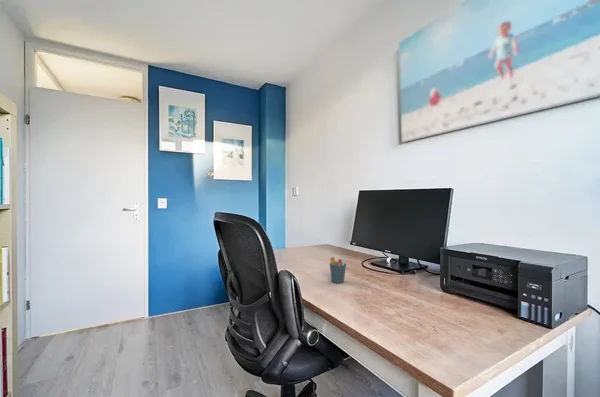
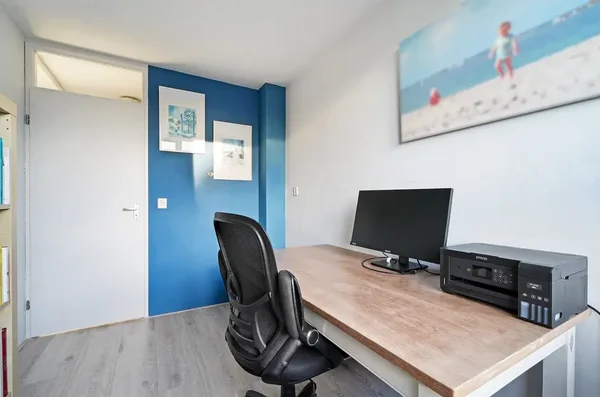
- pen holder [329,255,347,284]
